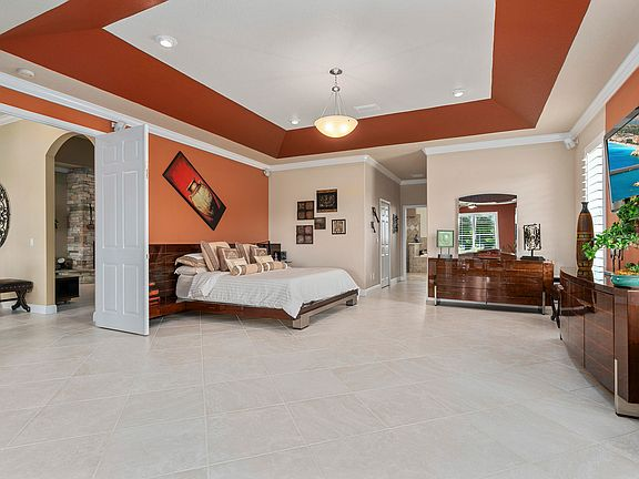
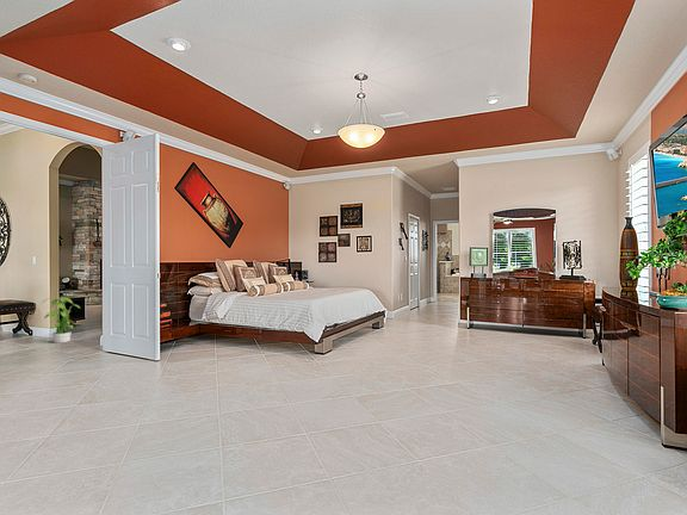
+ potted plant [43,296,81,345]
